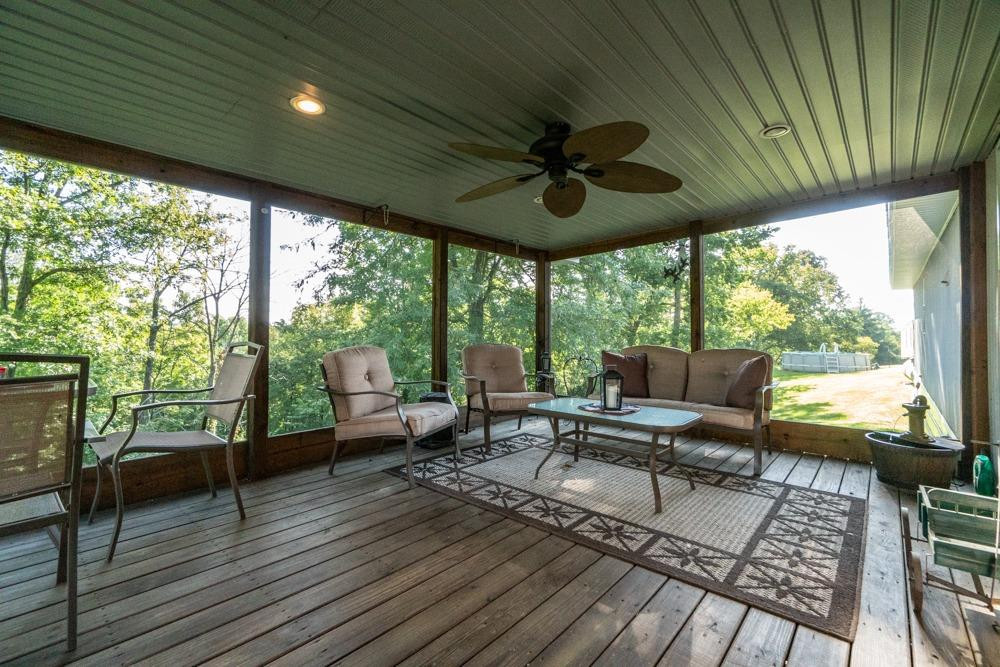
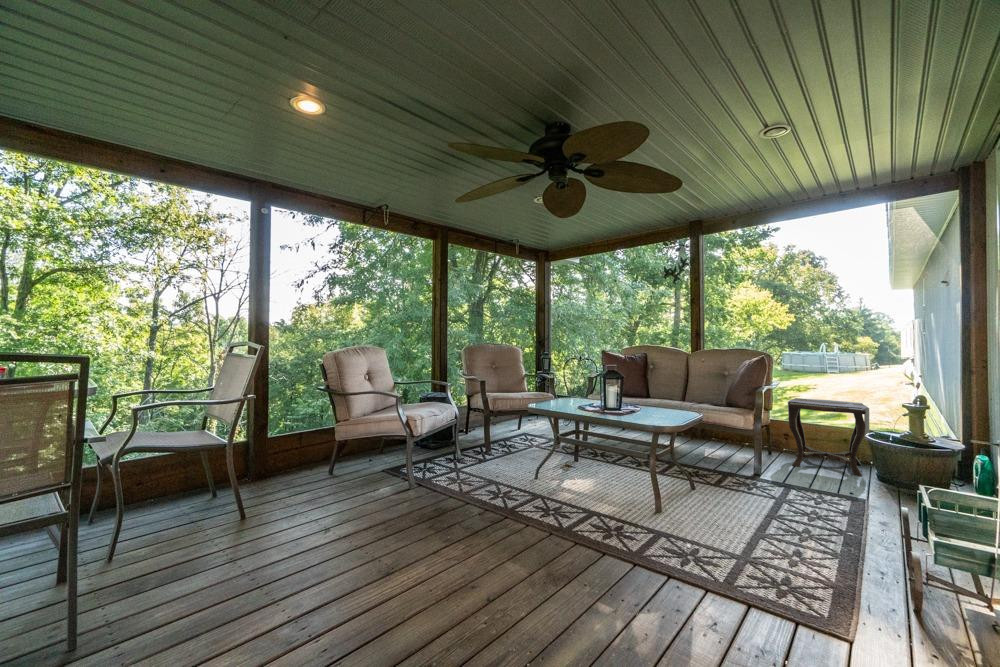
+ side table [787,397,870,477]
